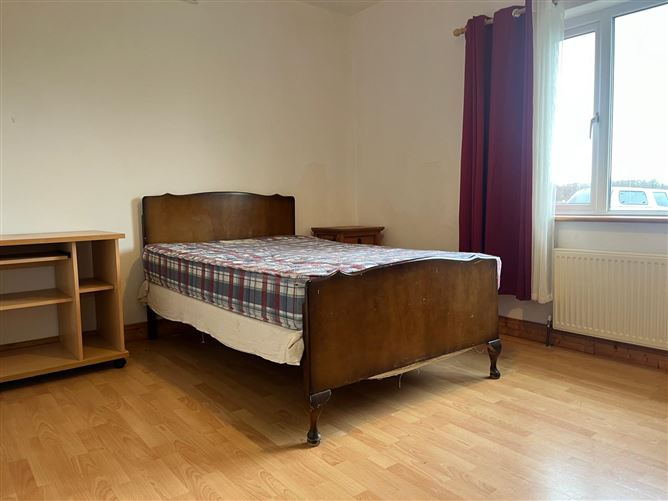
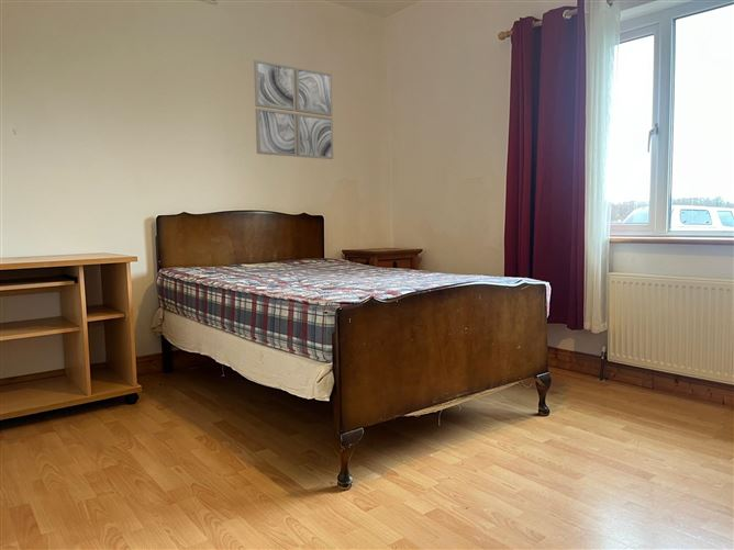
+ wall art [253,59,334,160]
